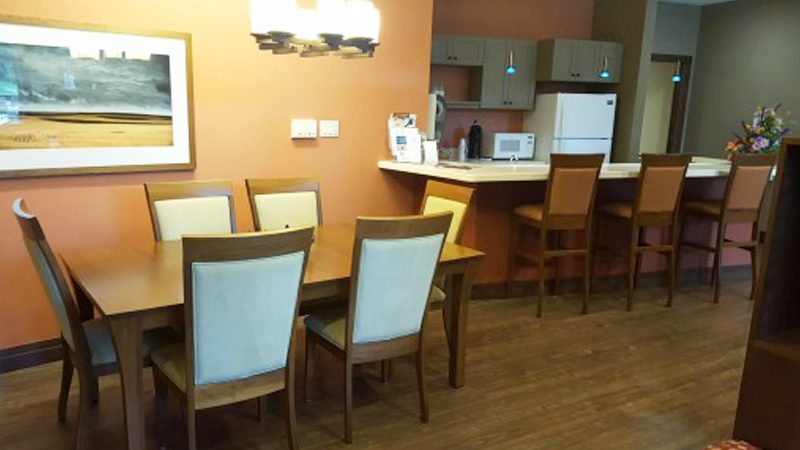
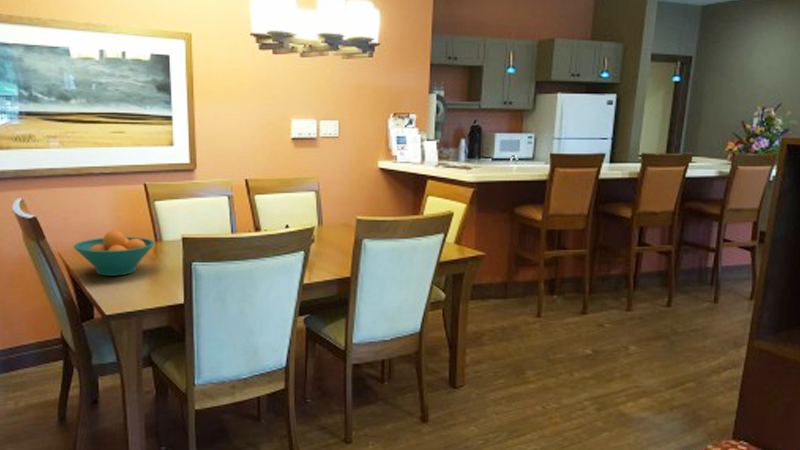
+ fruit bowl [73,230,156,277]
